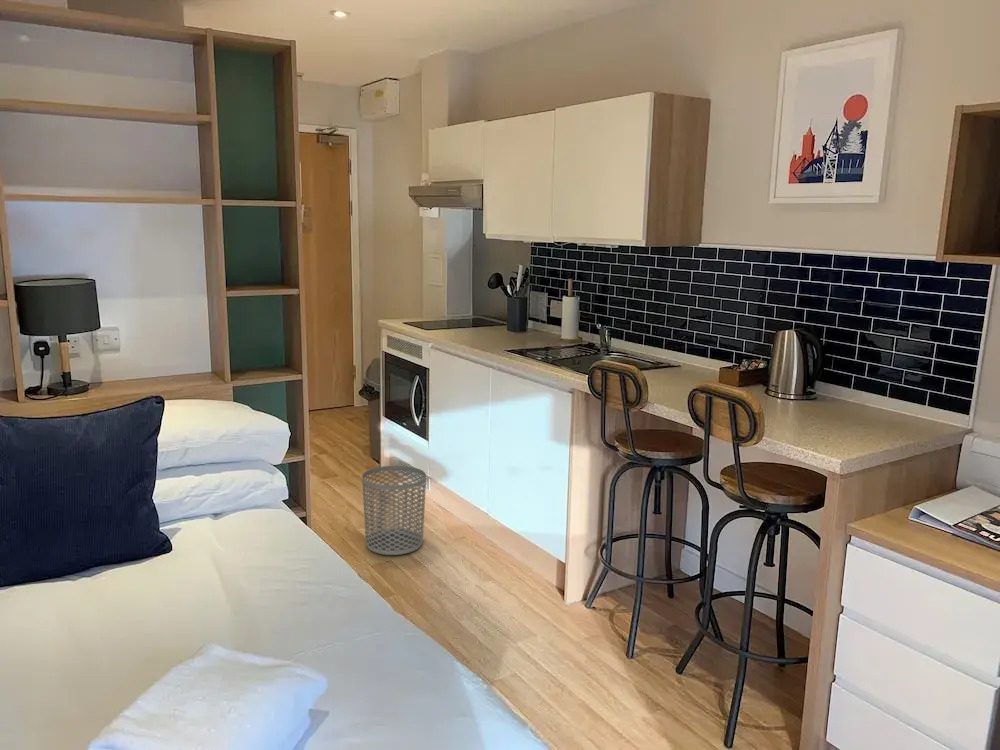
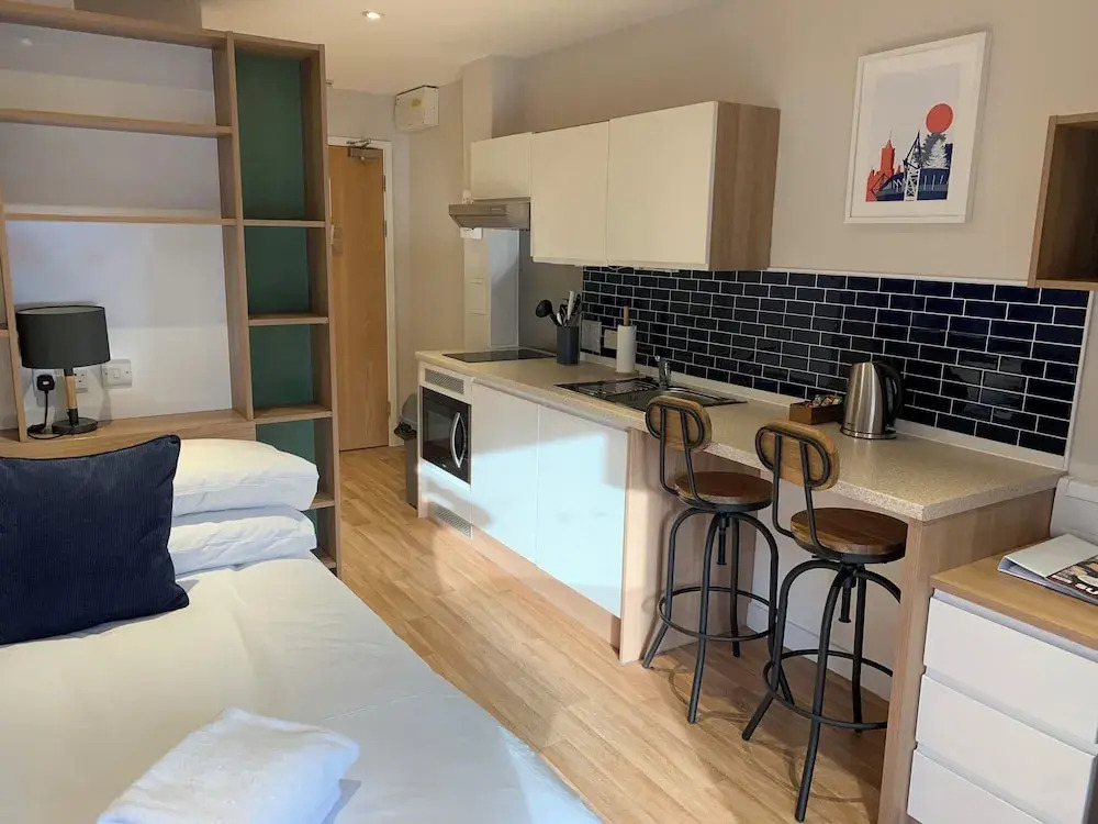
- waste bin [361,465,427,556]
